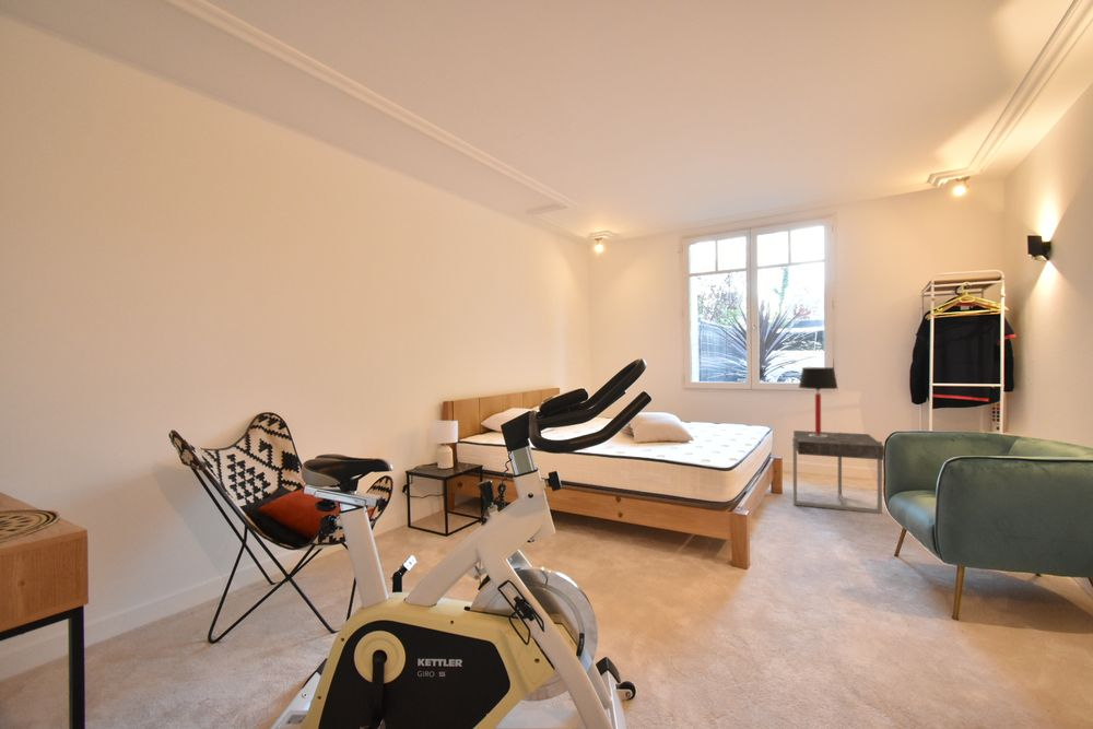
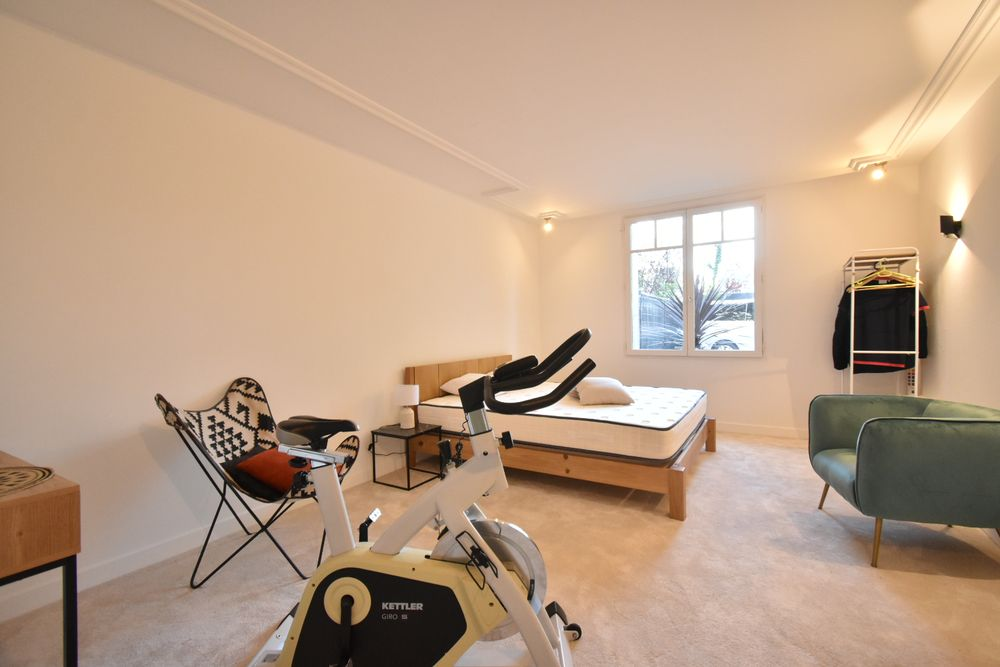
- side table [791,430,885,515]
- table lamp [798,366,838,437]
